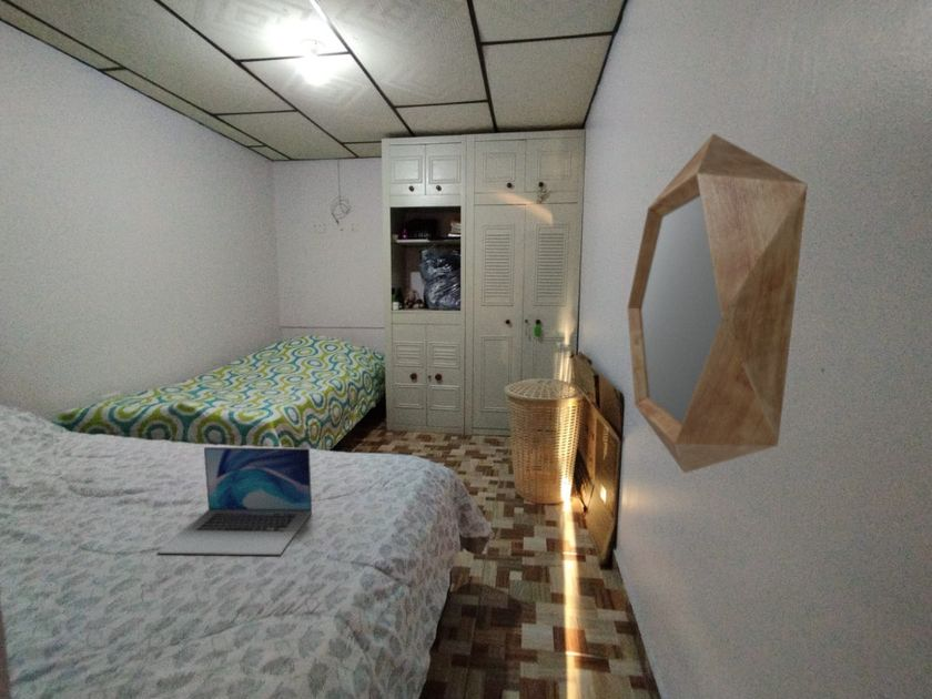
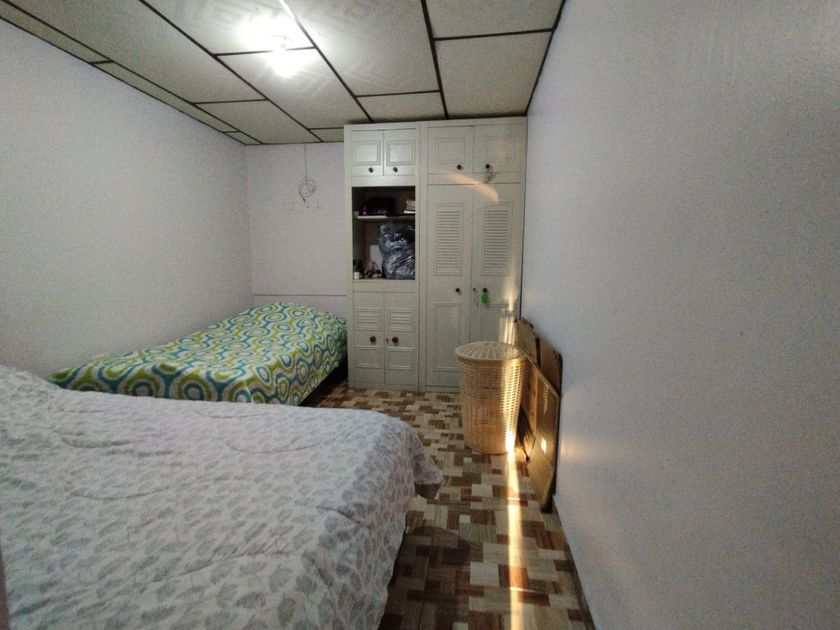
- laptop [155,446,313,556]
- home mirror [627,132,809,474]
